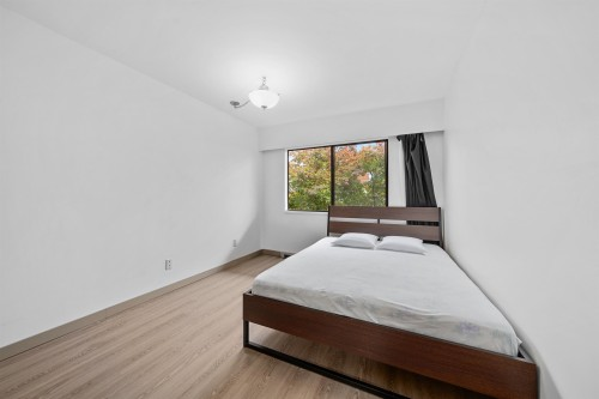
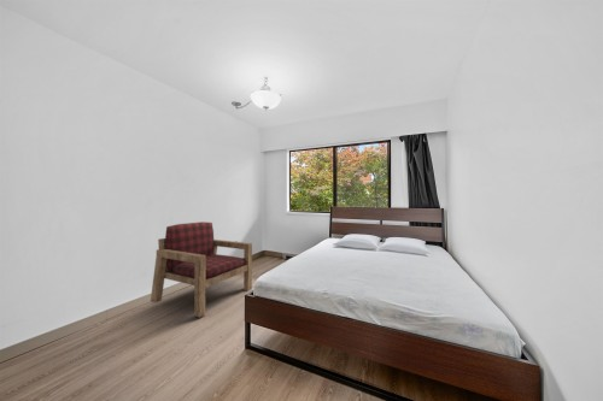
+ armchair [150,220,253,318]
